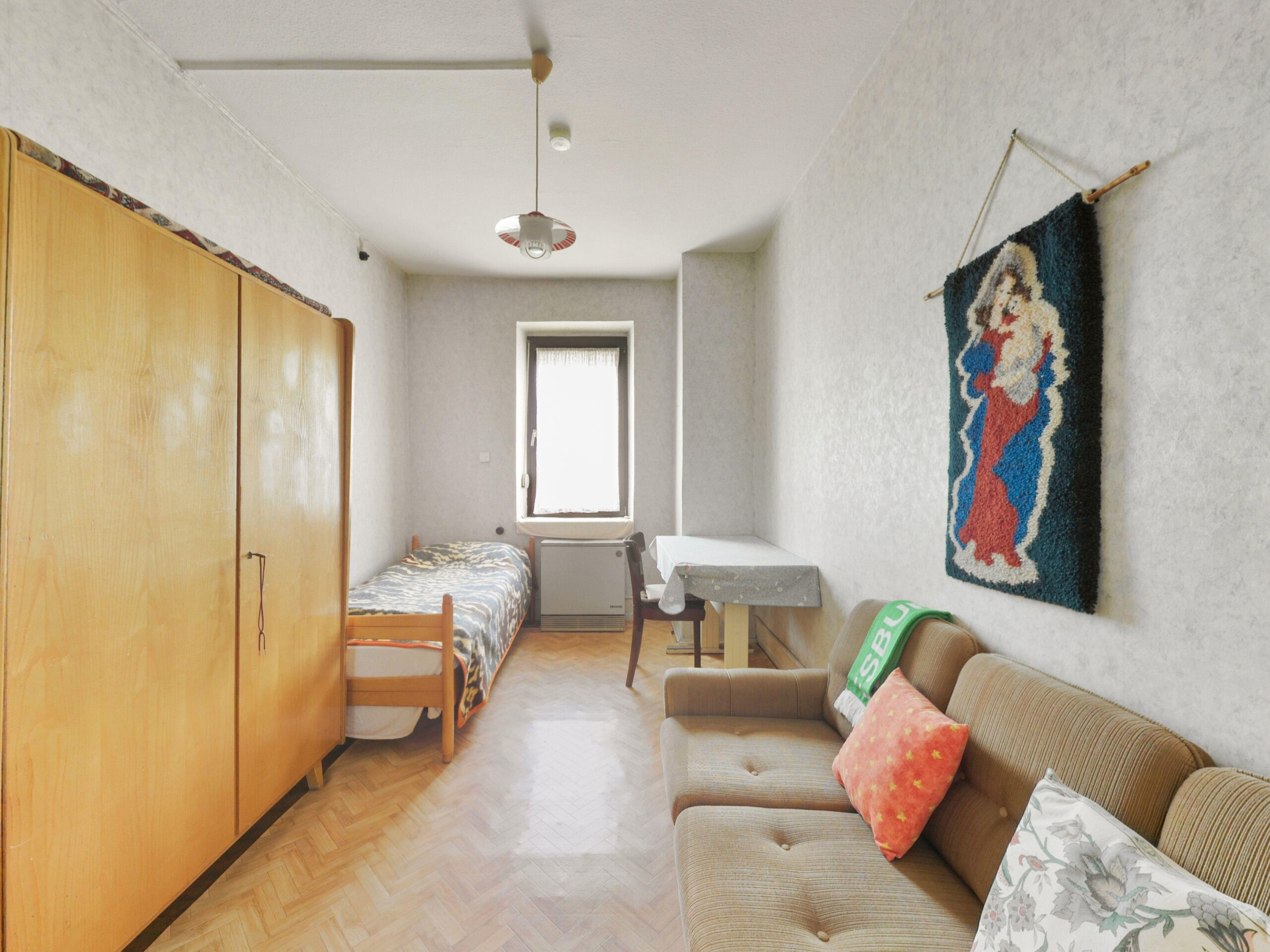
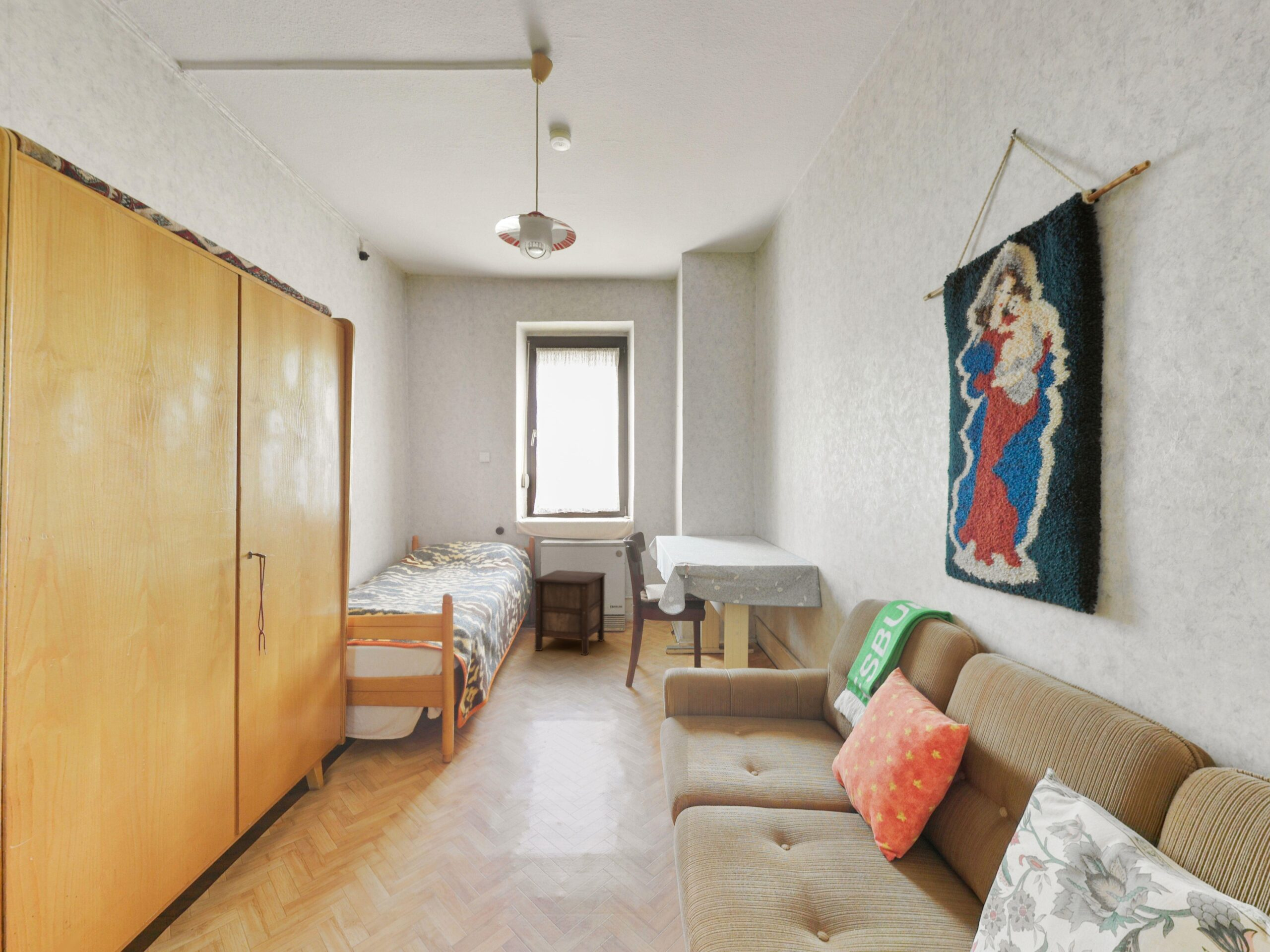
+ nightstand [533,570,607,655]
